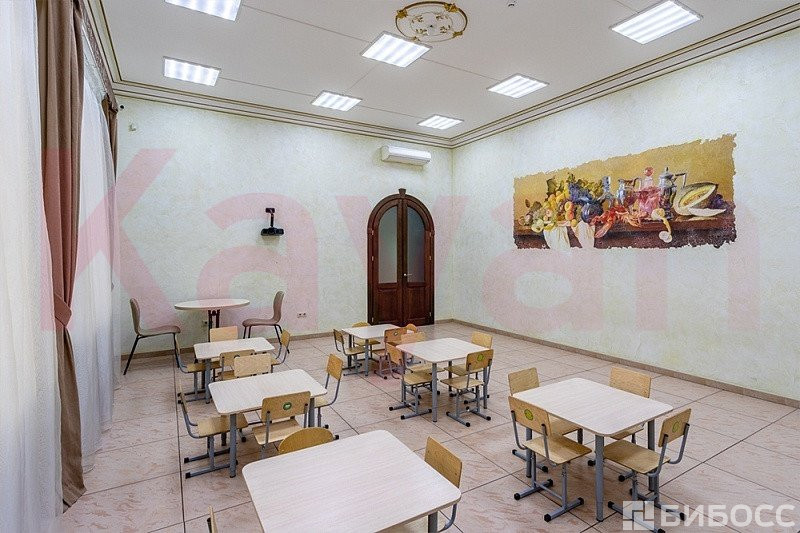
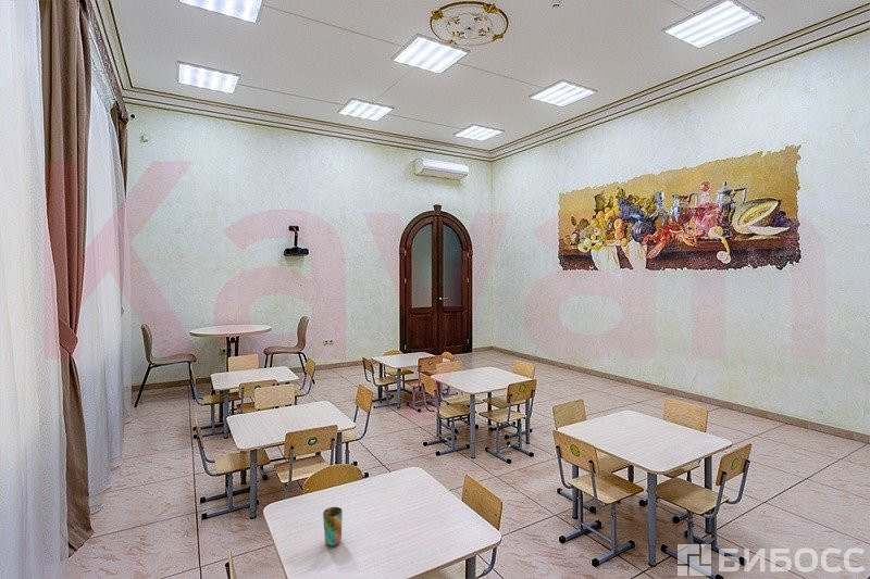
+ cup [322,506,344,547]
